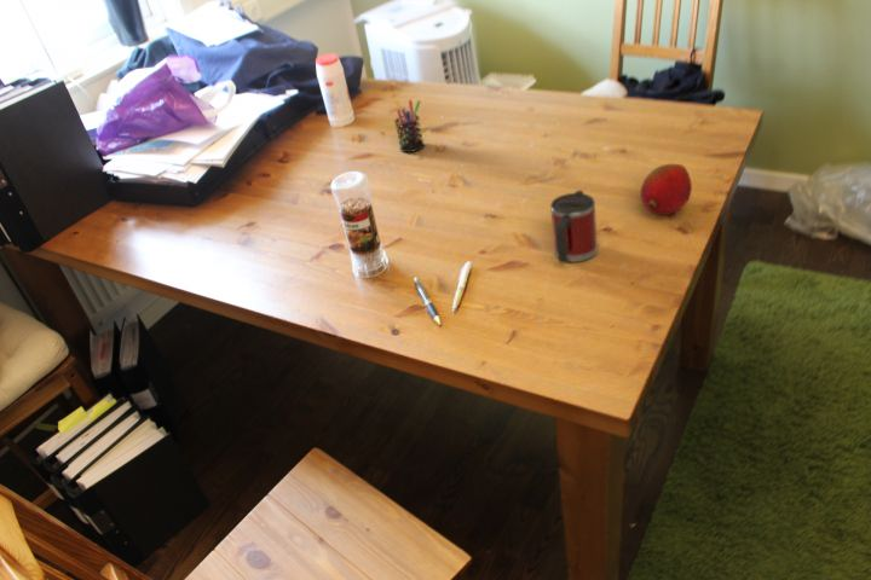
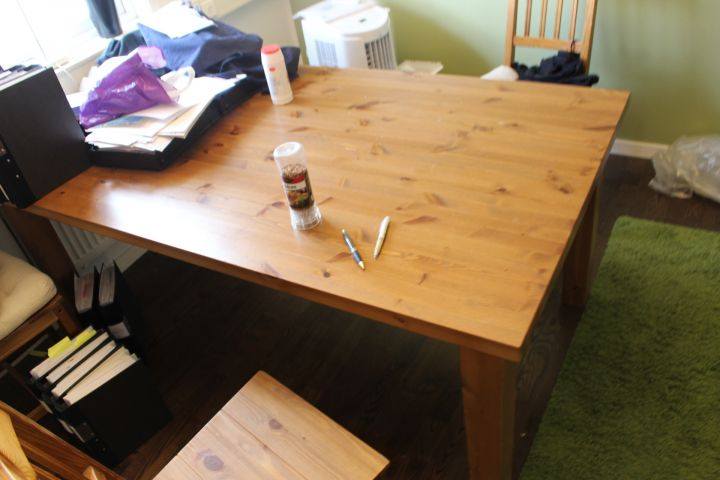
- fruit [640,163,693,216]
- mug [549,188,599,265]
- pen holder [393,99,426,153]
